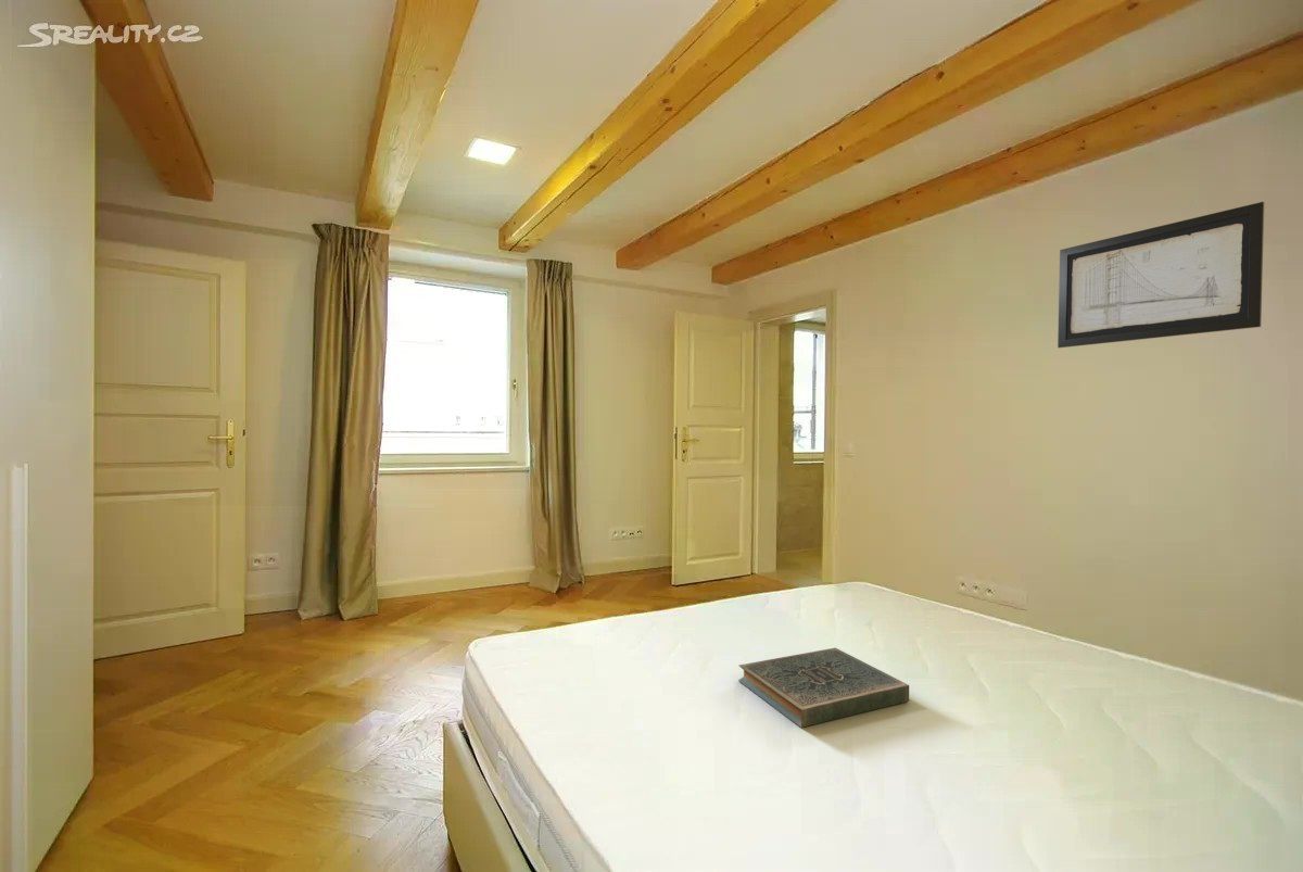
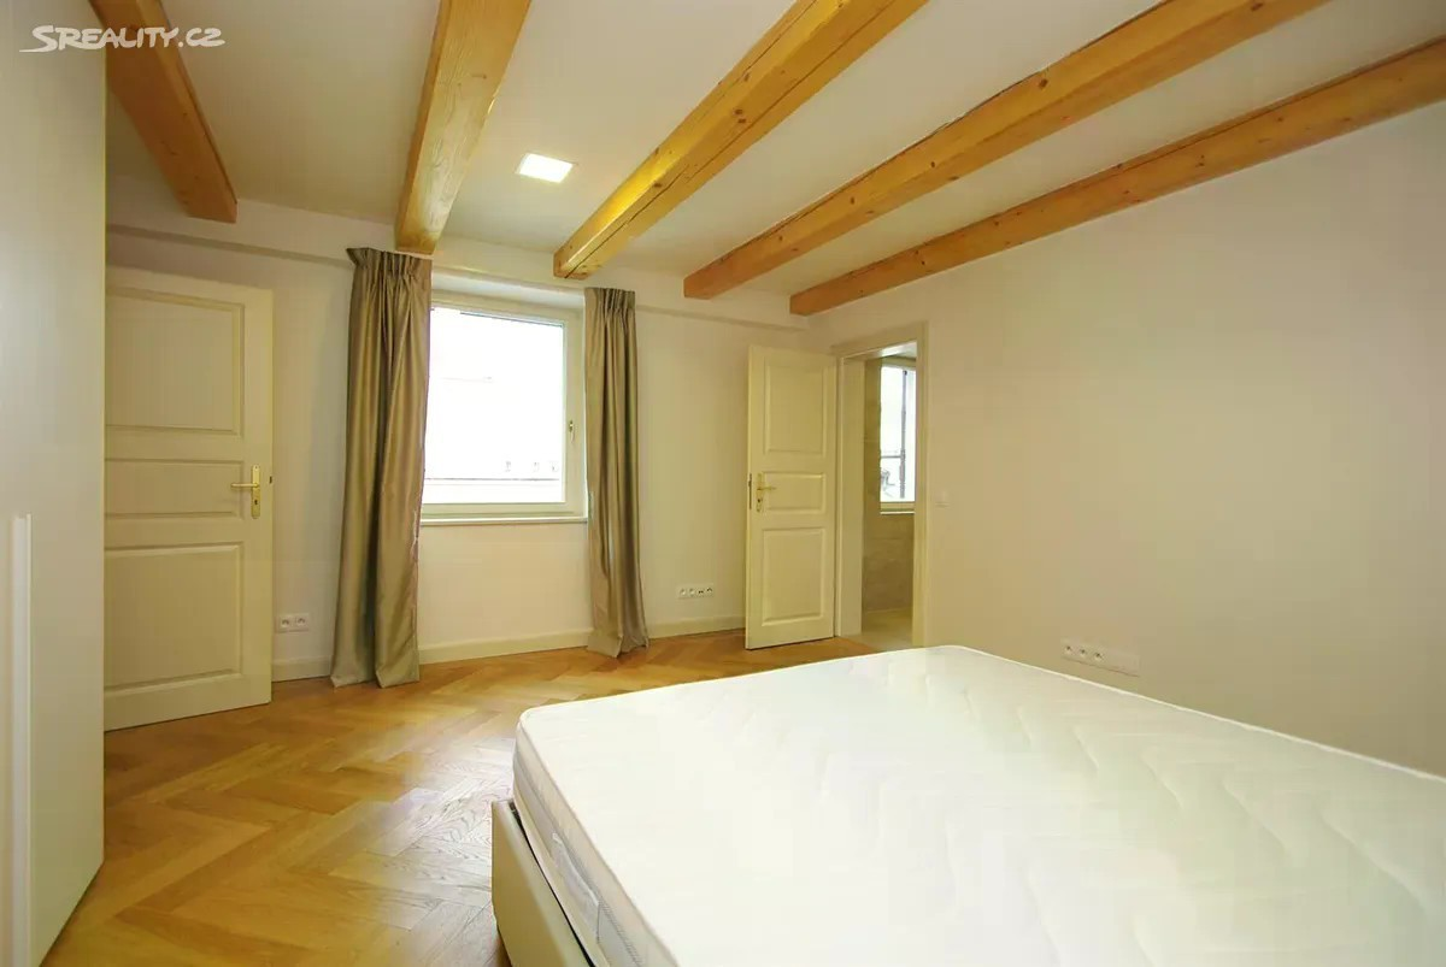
- wall art [1057,201,1265,349]
- book [737,647,910,729]
